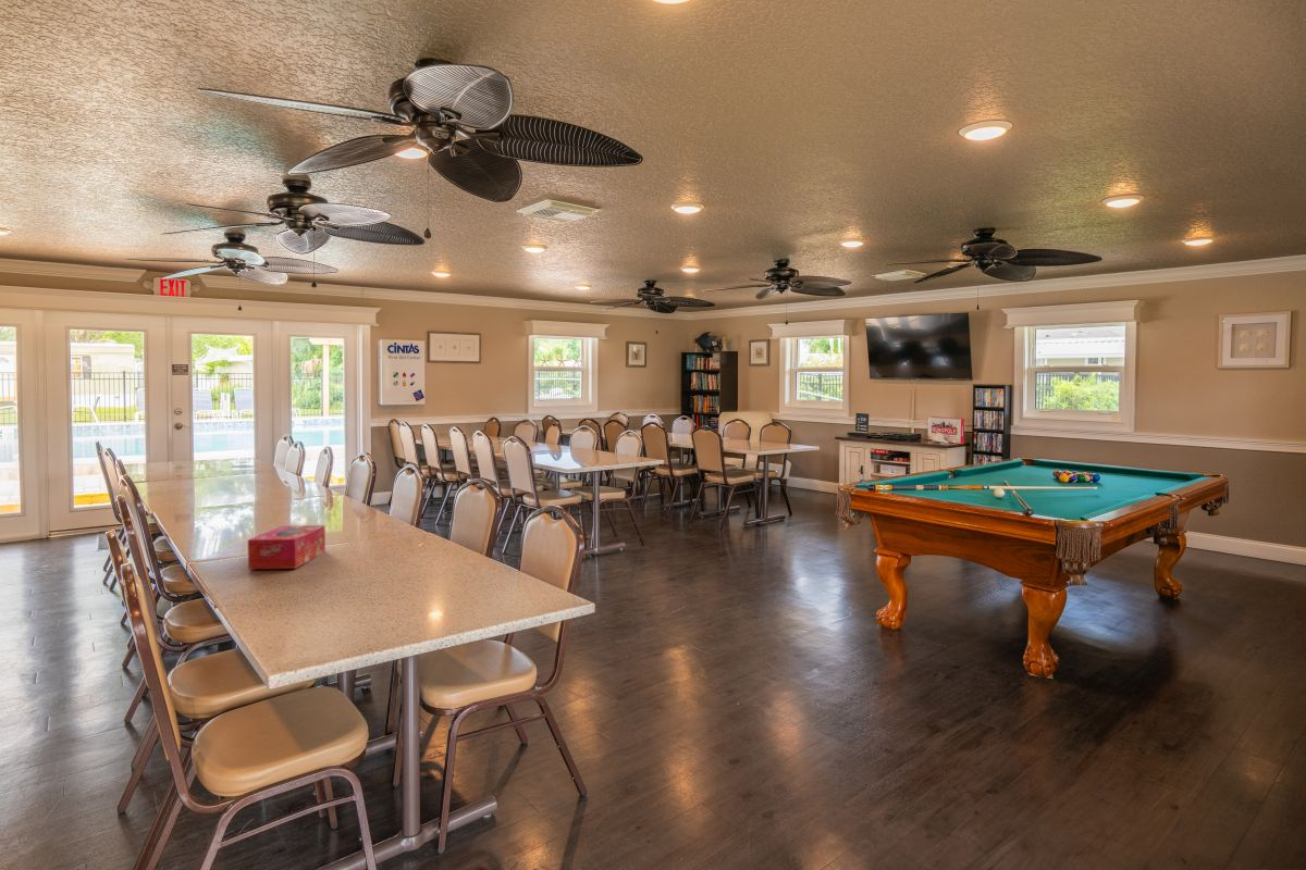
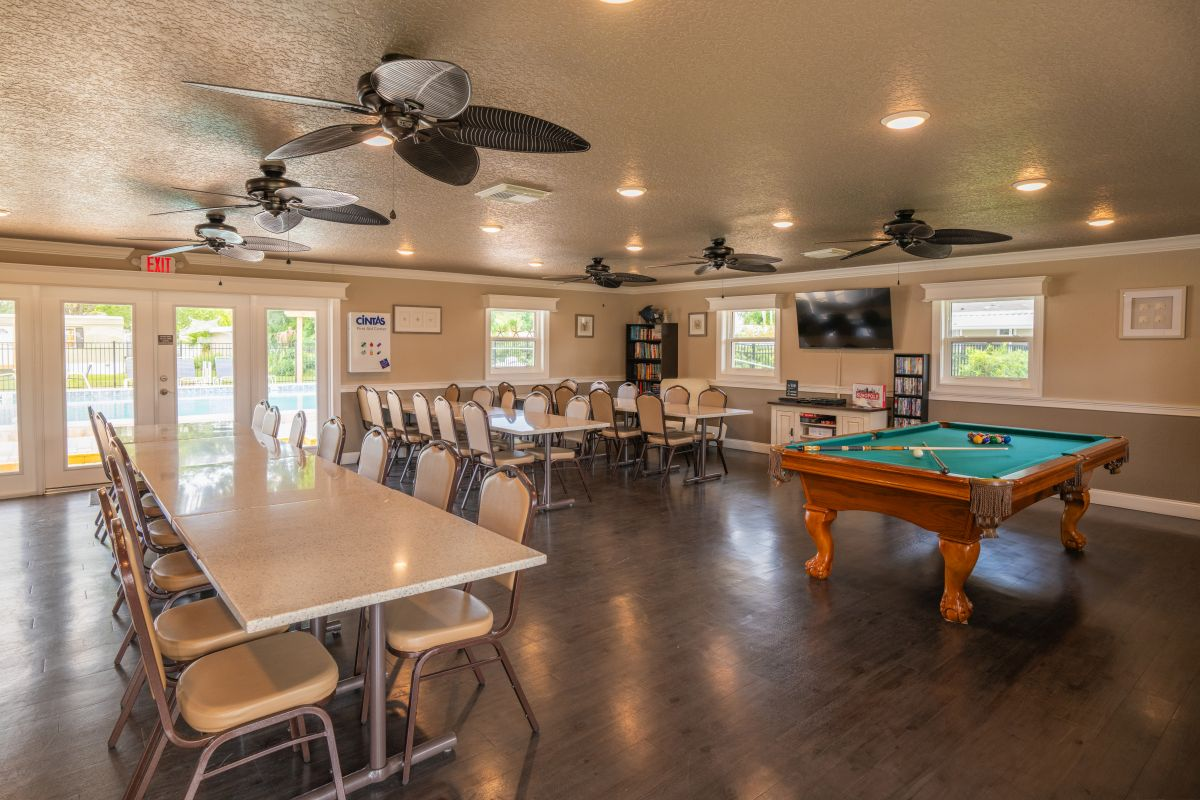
- tissue box [247,524,326,570]
